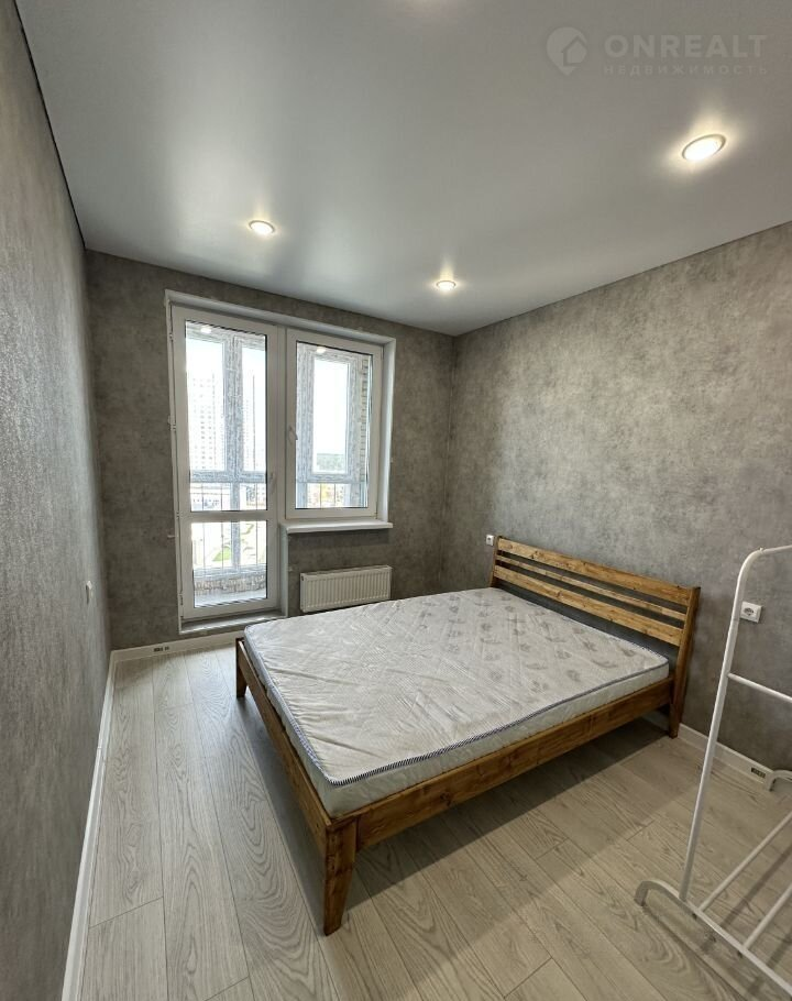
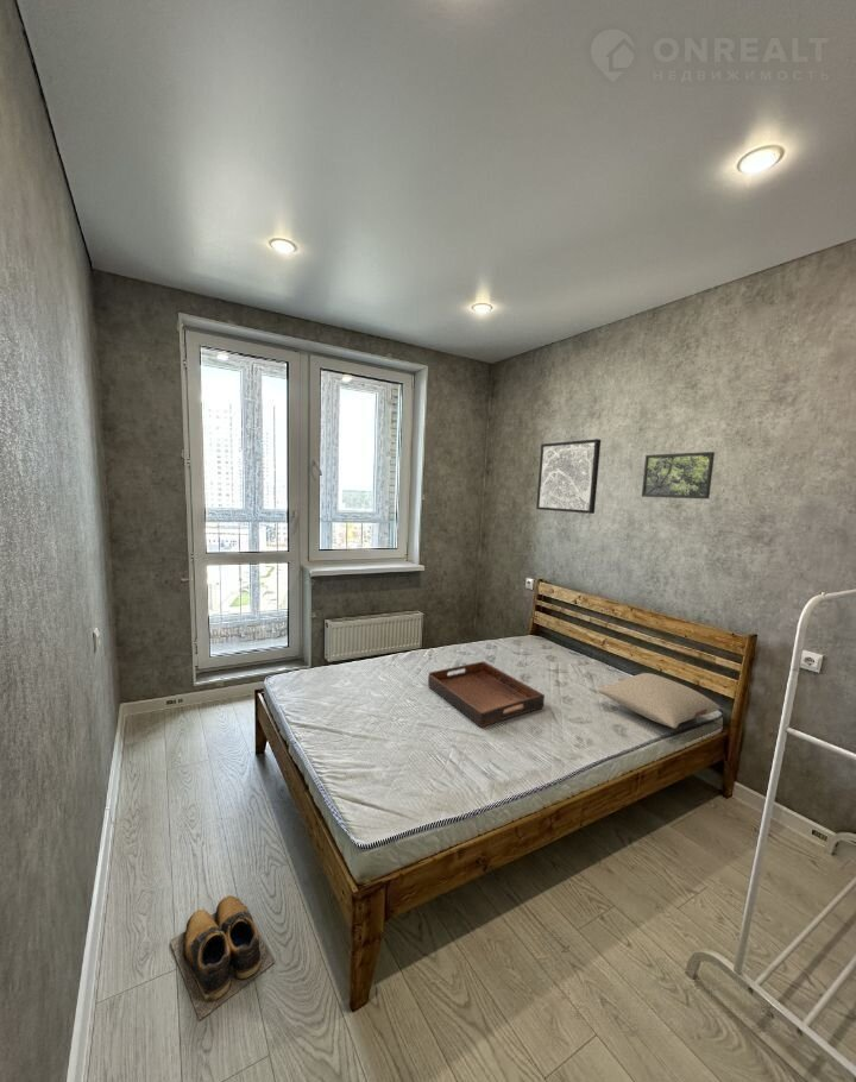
+ pillow [596,672,722,729]
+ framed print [641,451,716,501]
+ shoes [169,894,277,1020]
+ wall art [535,438,602,515]
+ serving tray [427,660,546,729]
